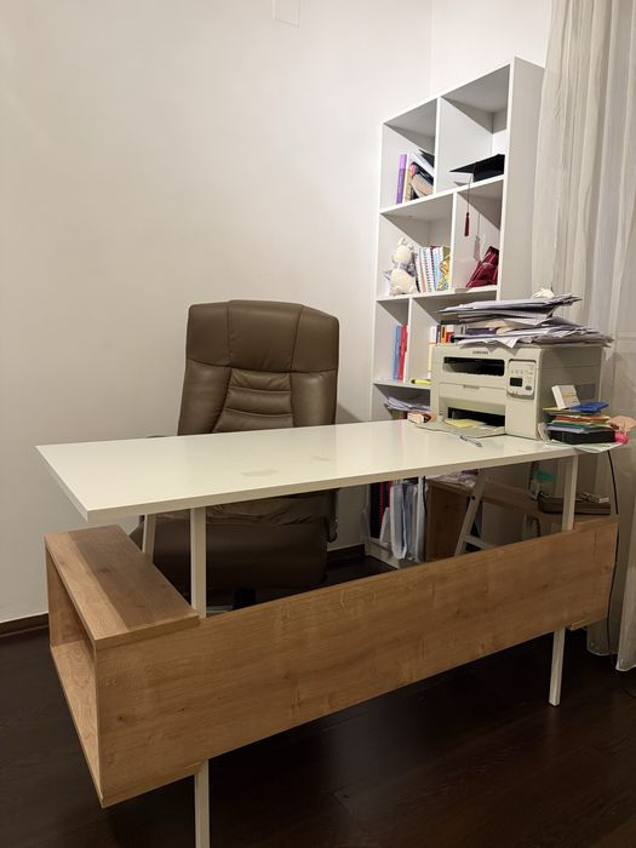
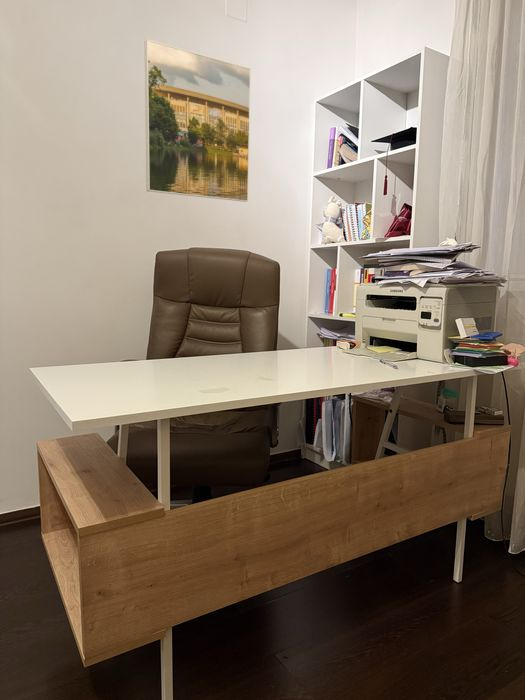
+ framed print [144,38,252,203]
